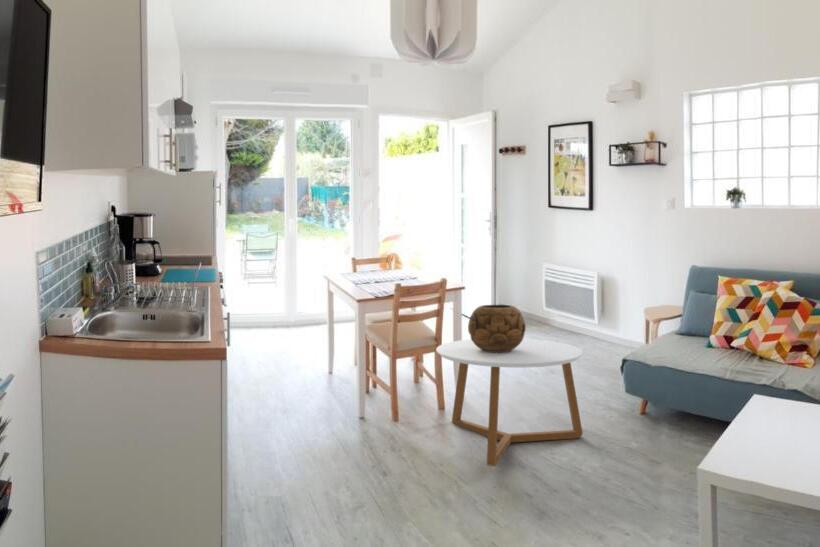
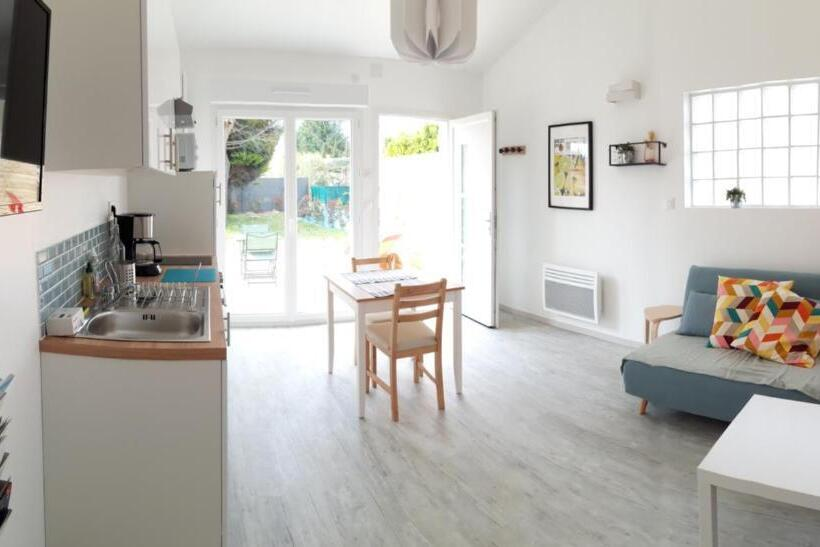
- decorative bowl [467,304,527,353]
- coffee table [435,338,584,467]
